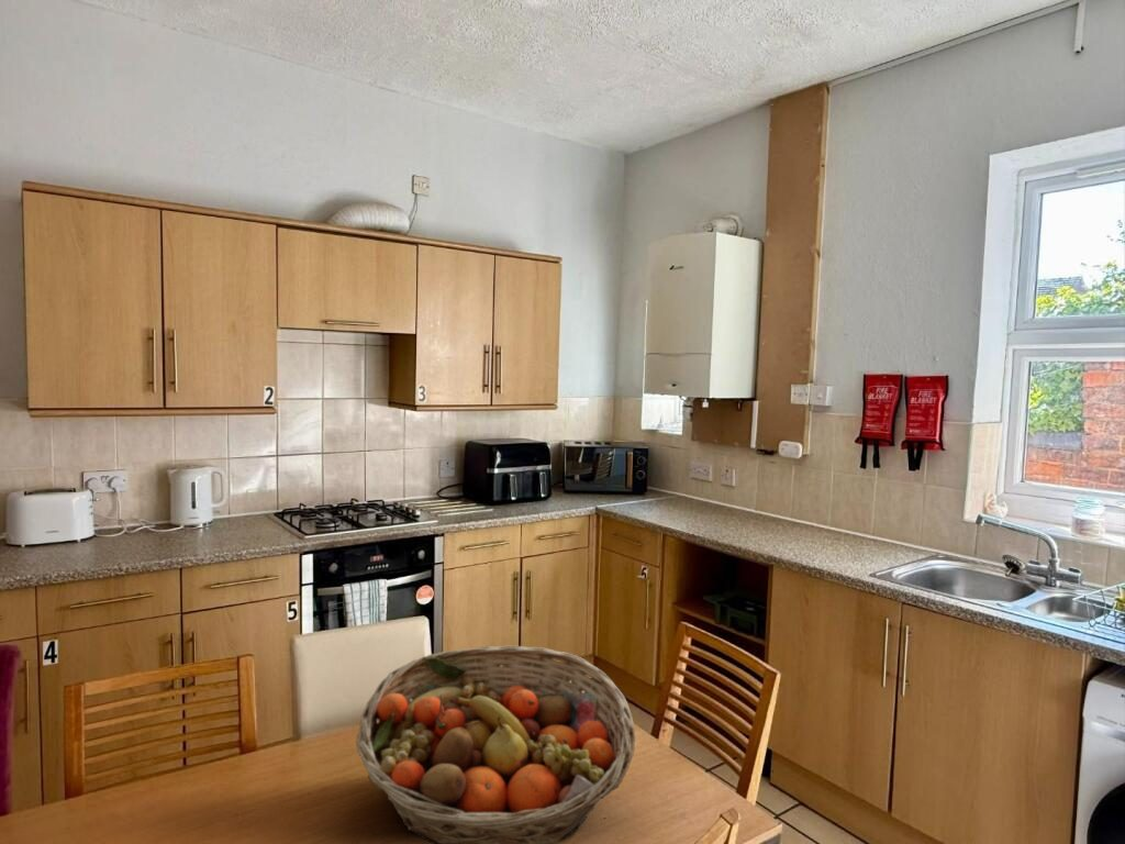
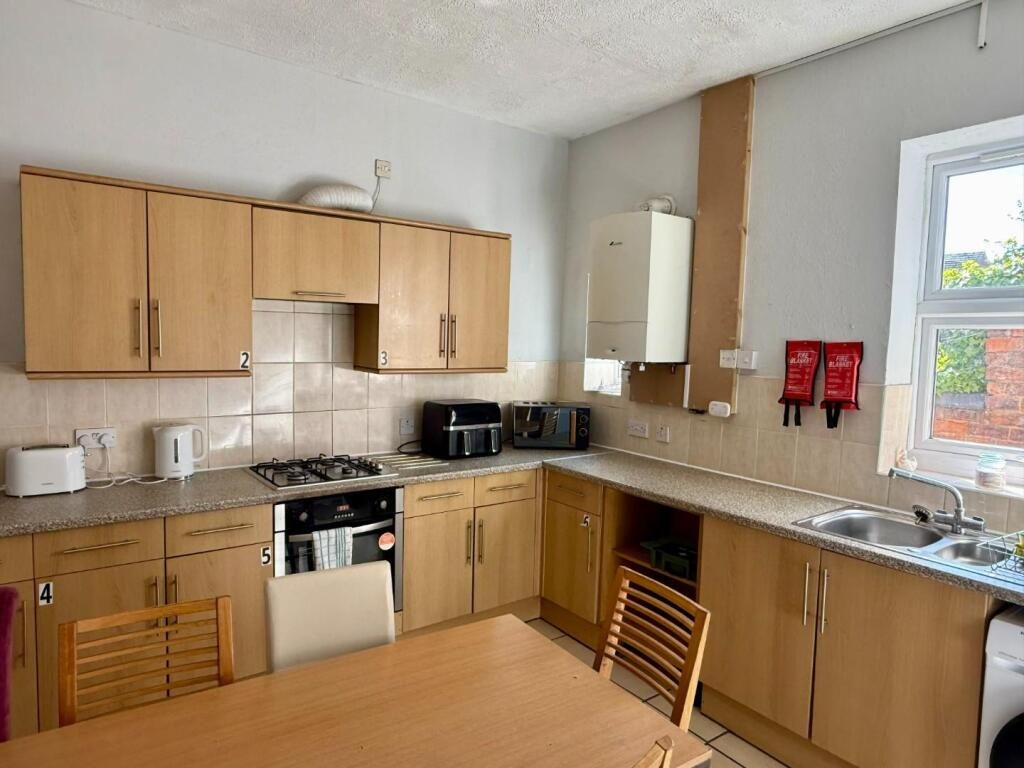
- fruit basket [355,644,636,844]
